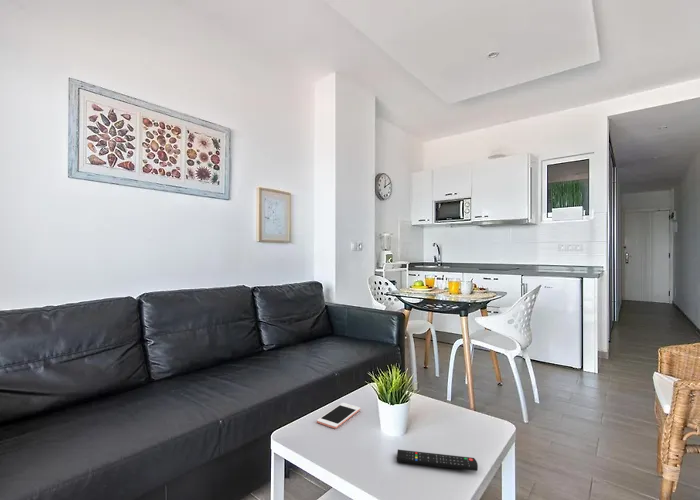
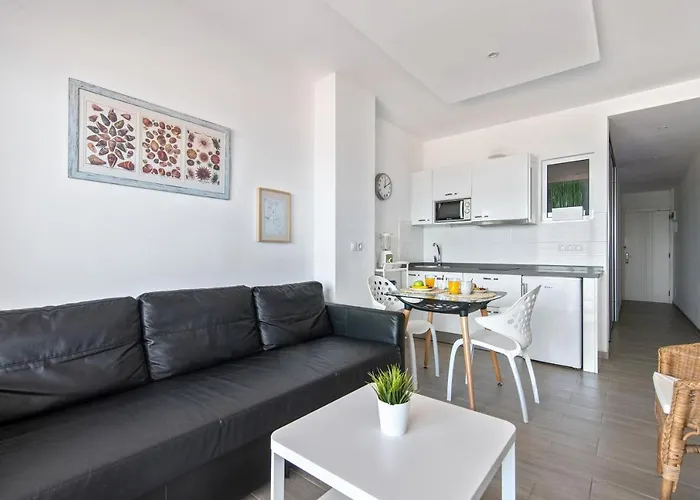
- remote control [396,449,479,472]
- cell phone [316,402,361,429]
